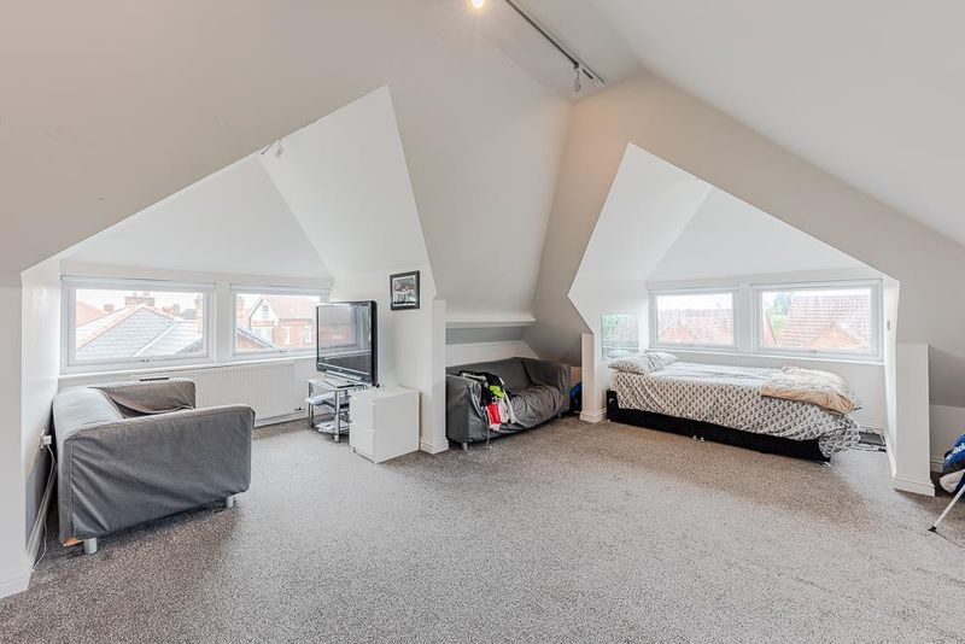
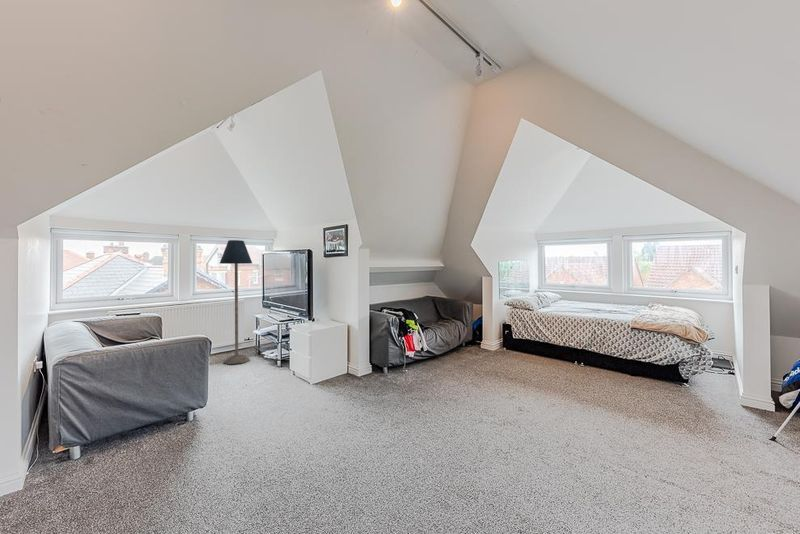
+ floor lamp [219,239,253,365]
